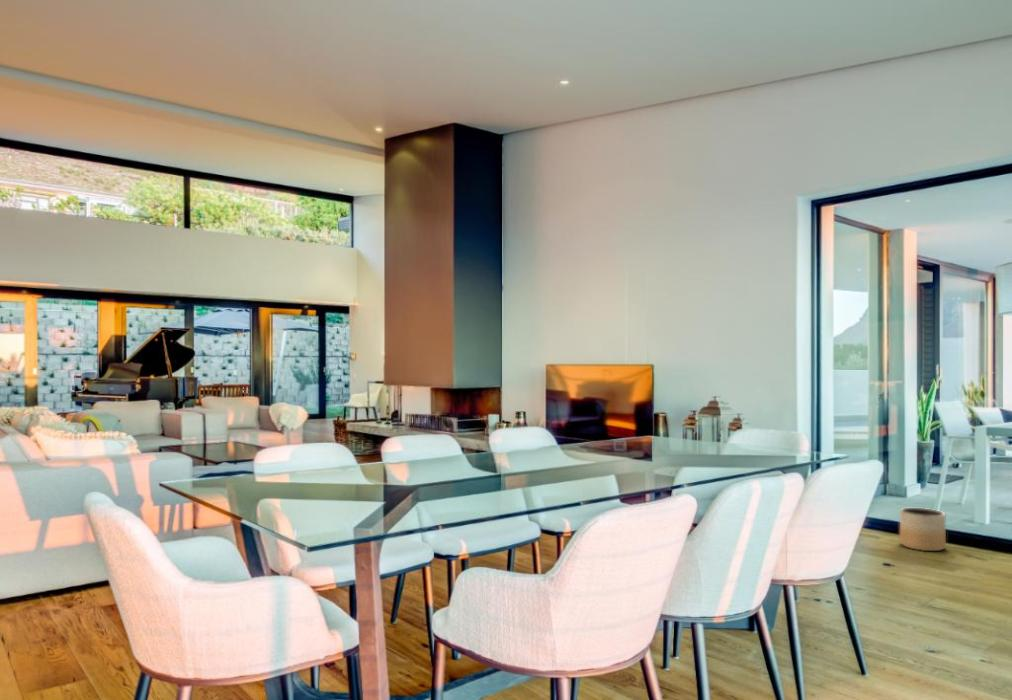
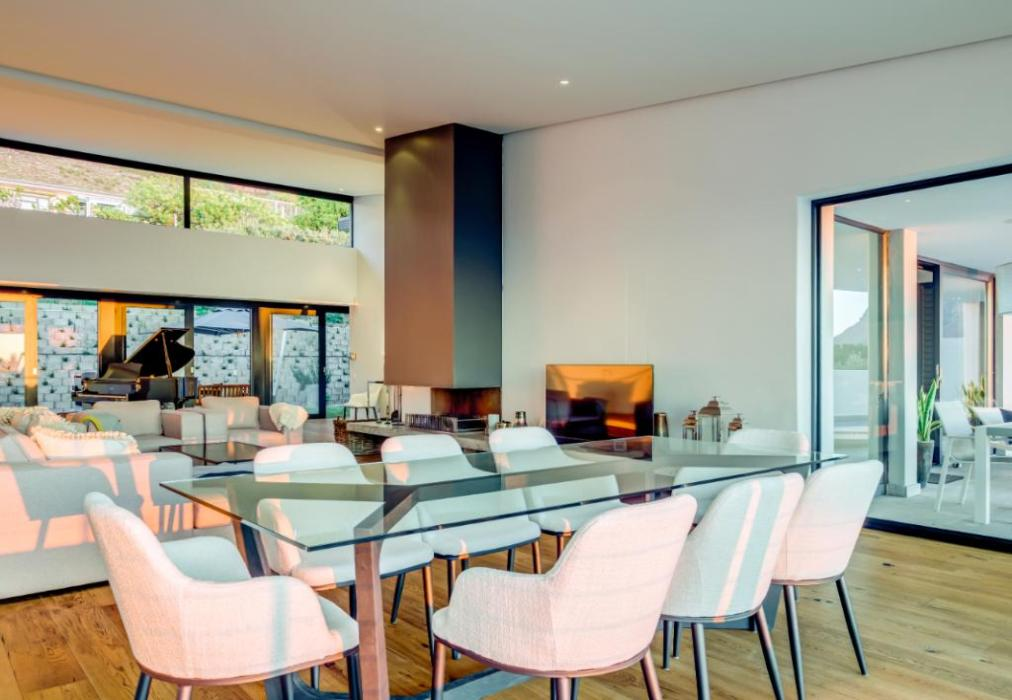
- planter [899,507,947,552]
